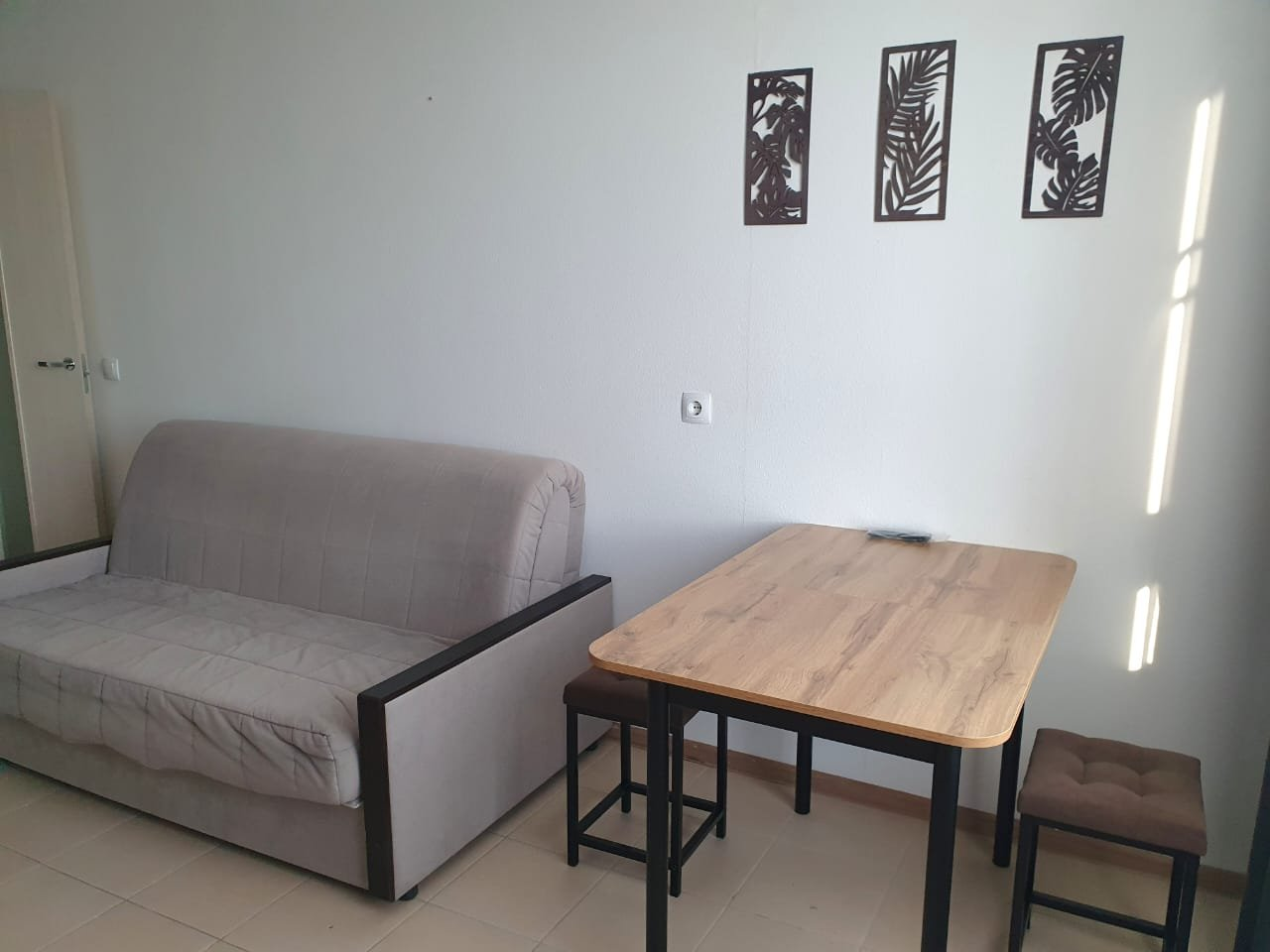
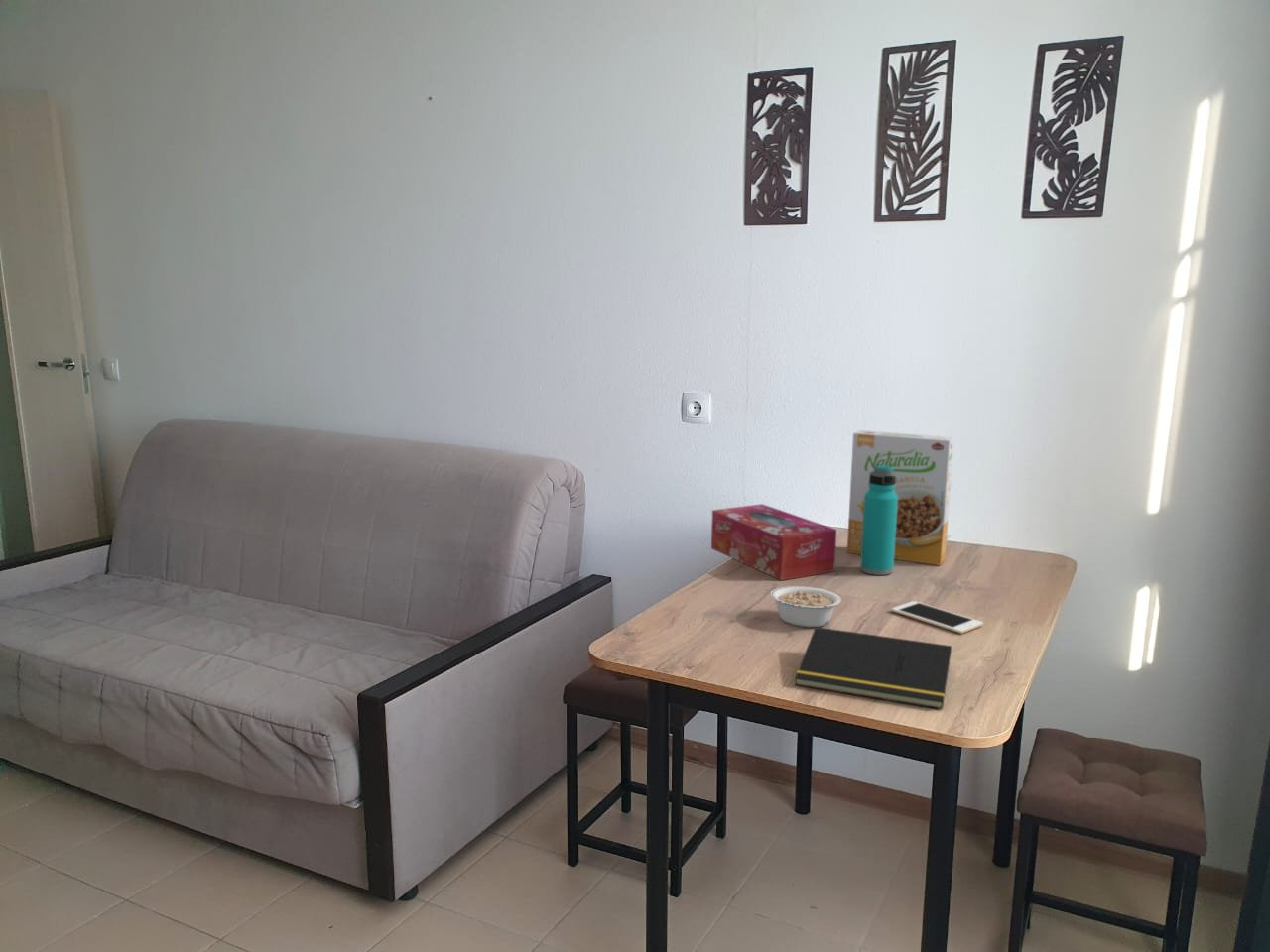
+ legume [769,585,842,628]
+ cell phone [891,600,984,635]
+ tissue box [710,503,837,581]
+ cereal box [846,429,955,566]
+ water bottle [859,464,898,576]
+ notepad [794,627,953,710]
